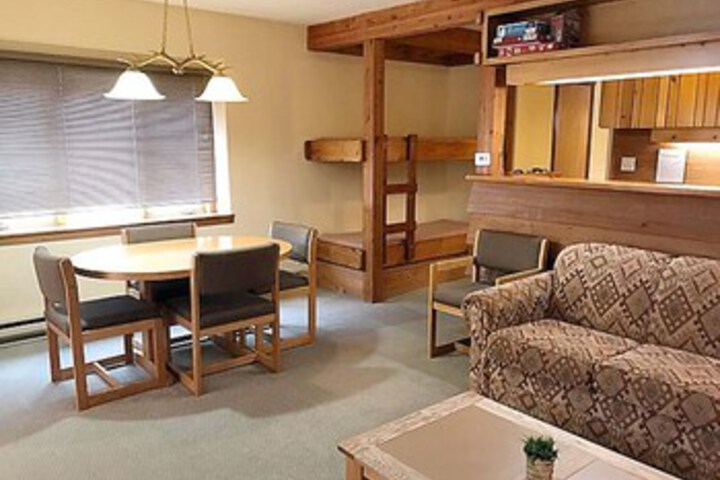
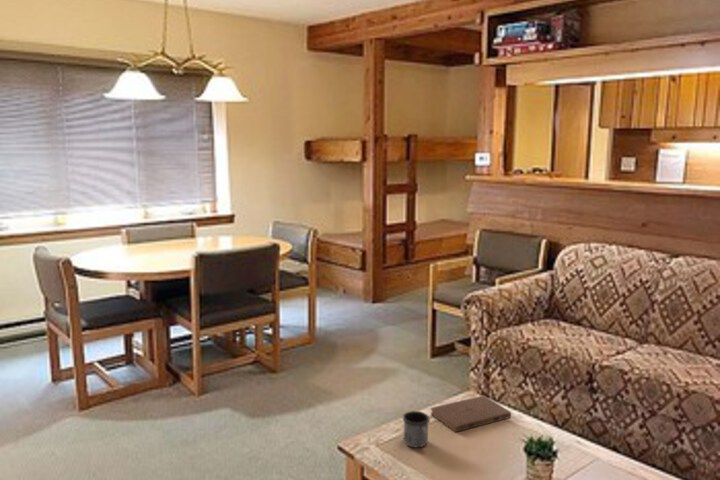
+ mug [402,410,431,448]
+ book [430,394,512,433]
